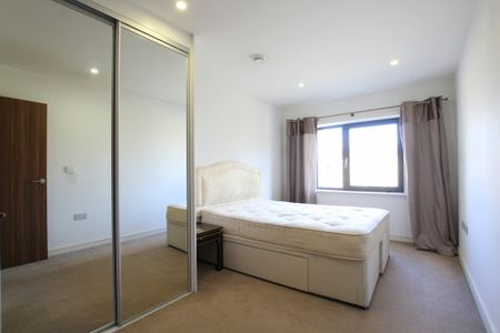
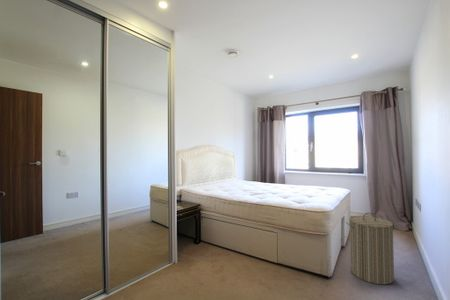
+ laundry hamper [345,211,397,285]
